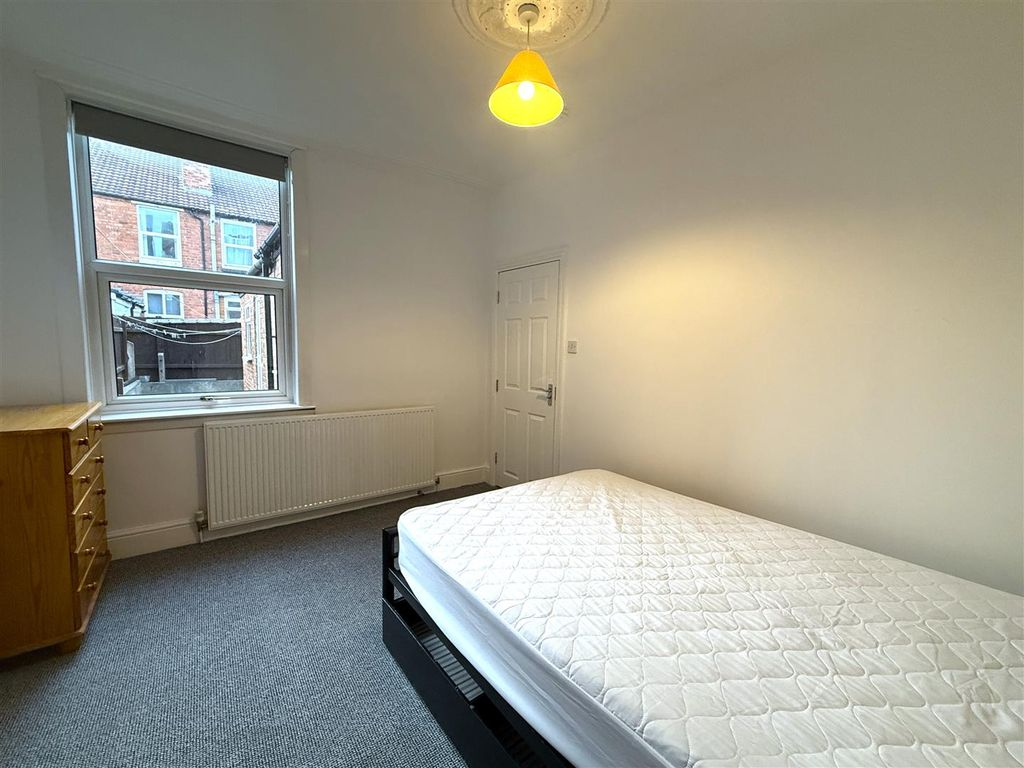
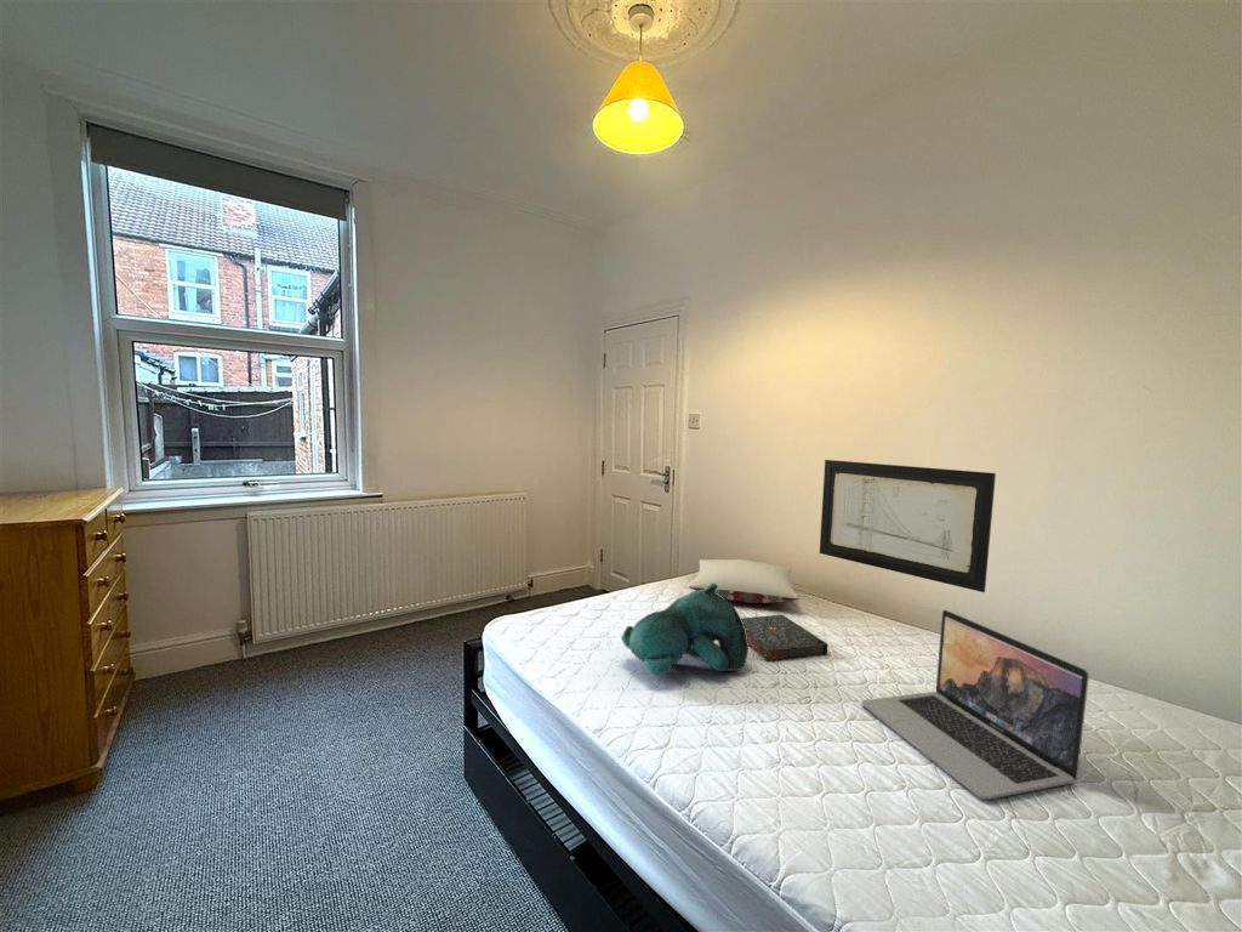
+ book [741,614,828,664]
+ wall art [819,459,997,593]
+ pillow [688,558,801,604]
+ laptop [861,609,1090,801]
+ teddy bear [620,582,750,676]
